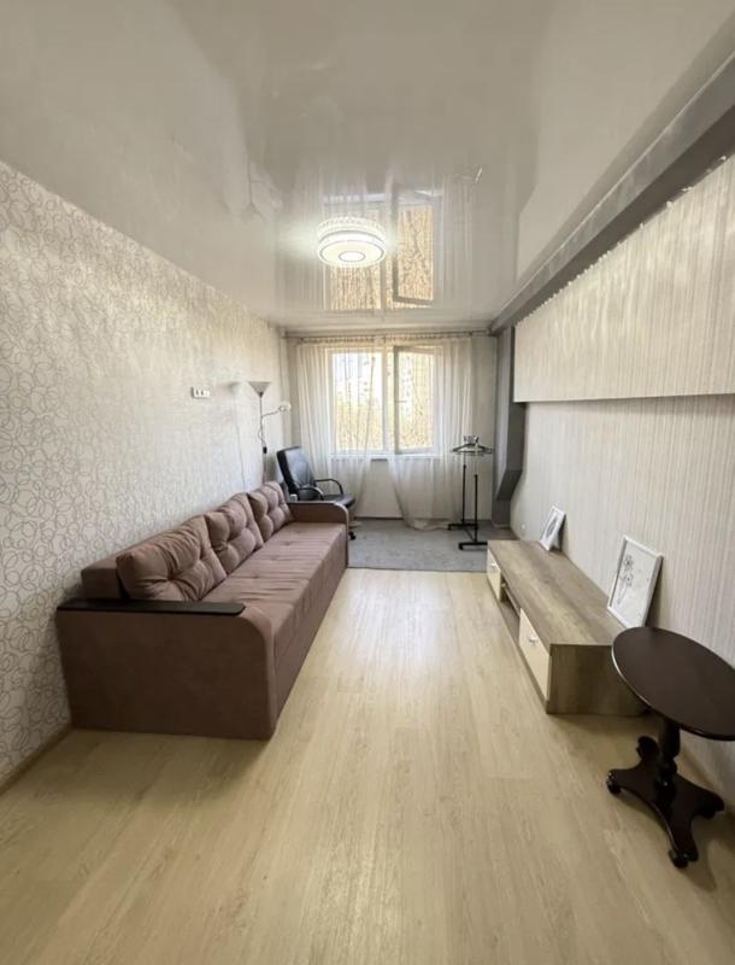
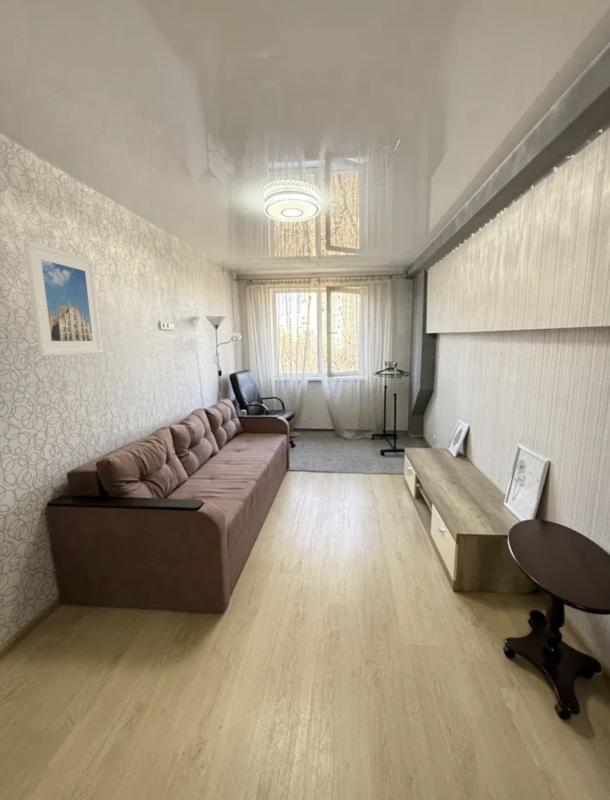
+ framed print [22,239,104,357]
